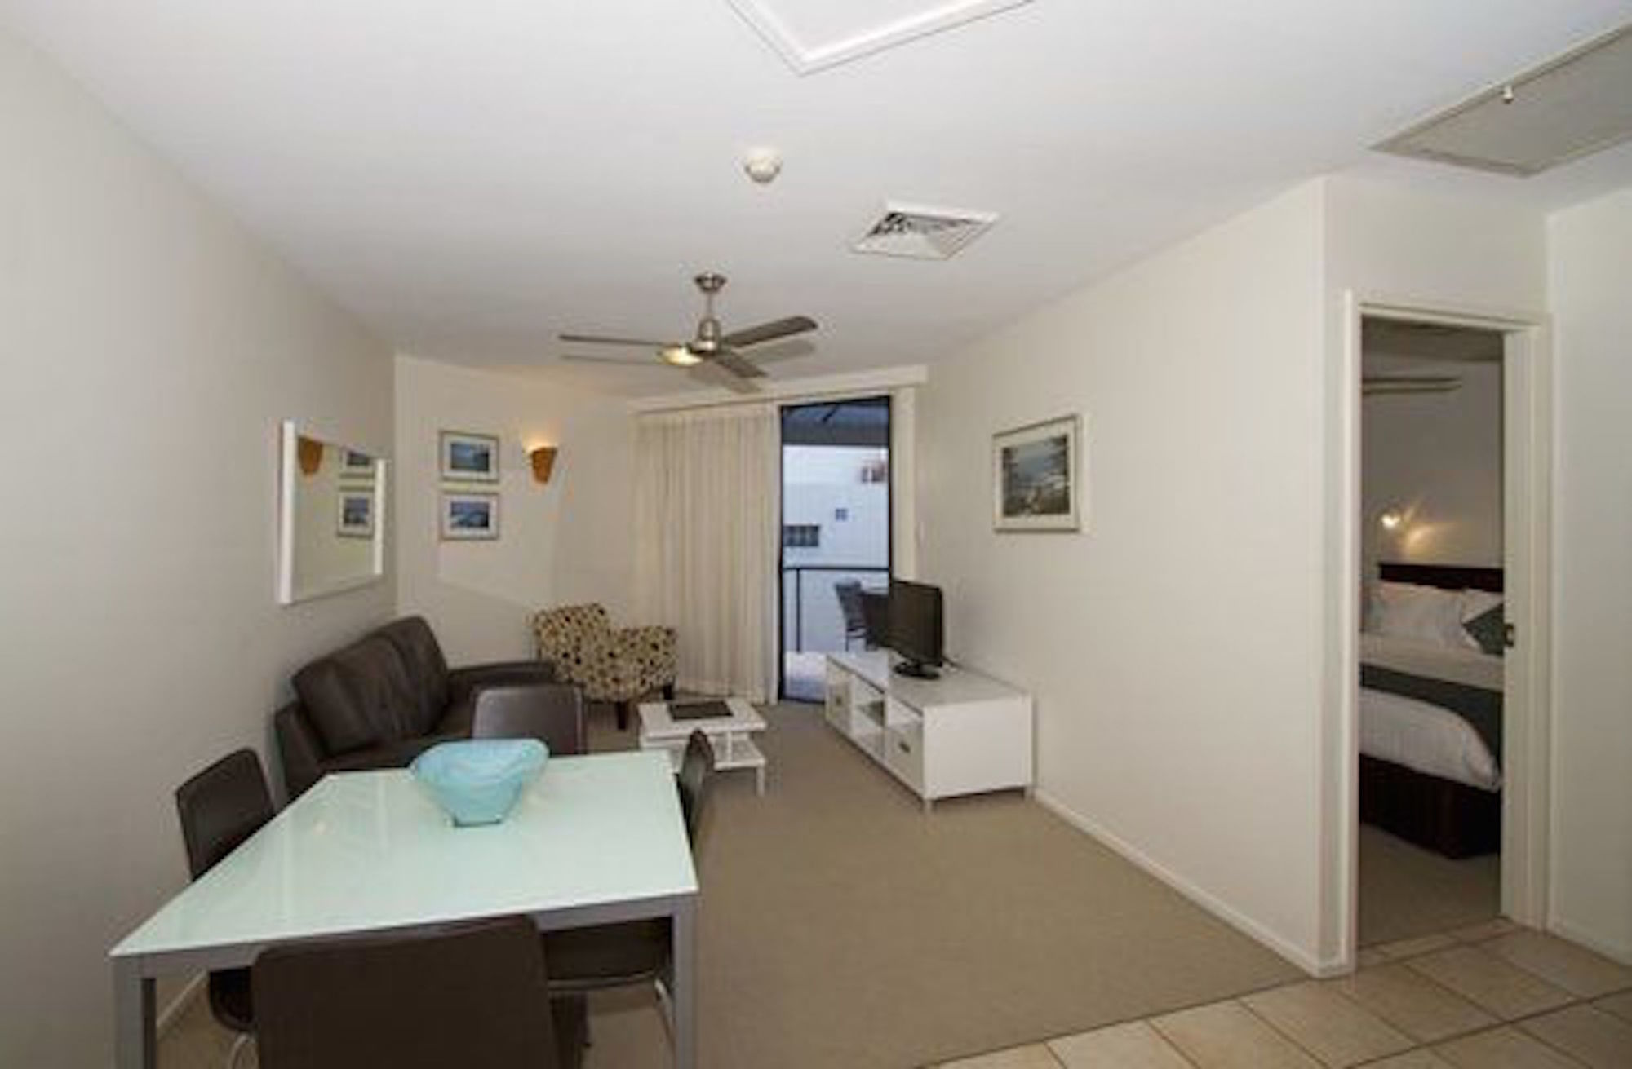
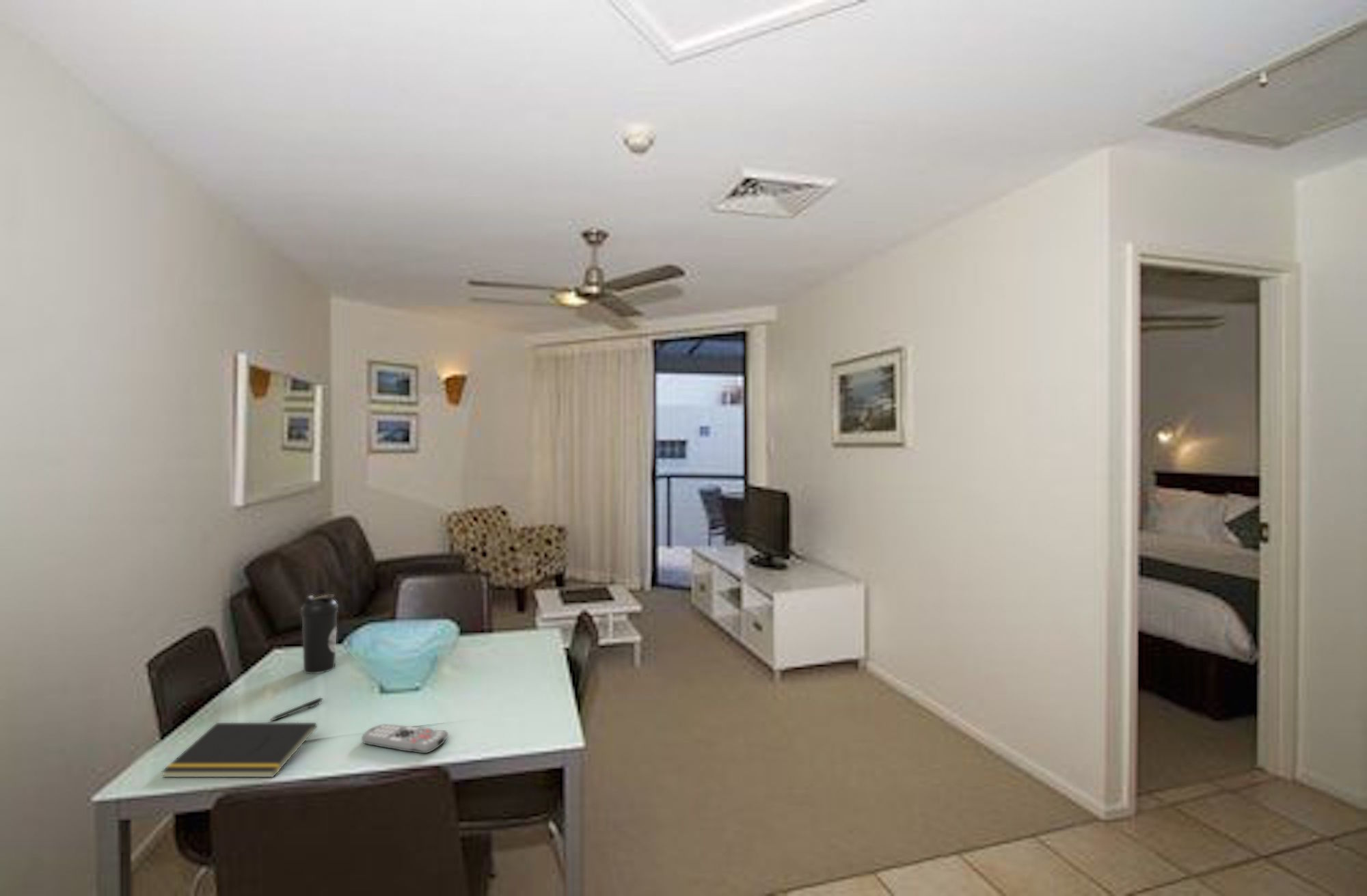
+ water bottle [300,593,339,675]
+ pen [268,697,324,722]
+ notepad [161,722,317,778]
+ remote control [361,723,449,754]
